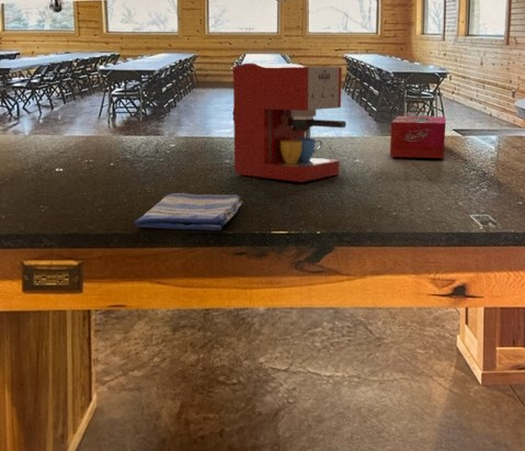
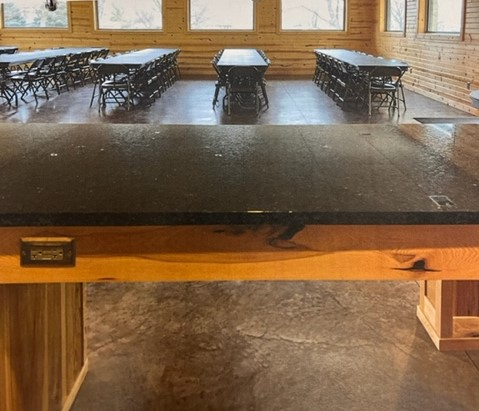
- dish towel [134,192,244,232]
- tissue box [389,115,447,159]
- coffee maker [232,63,347,183]
